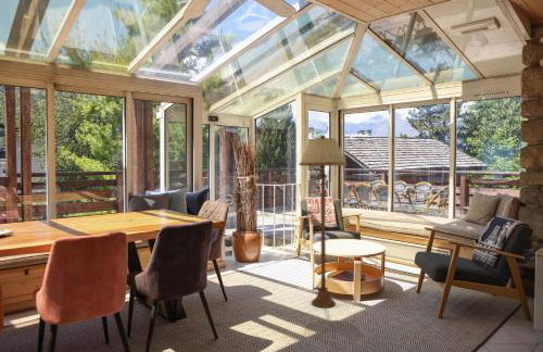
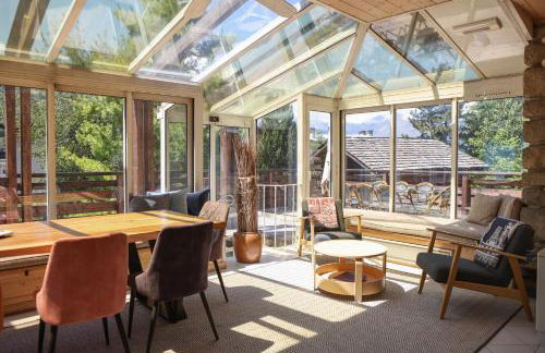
- floor lamp [298,134,349,309]
